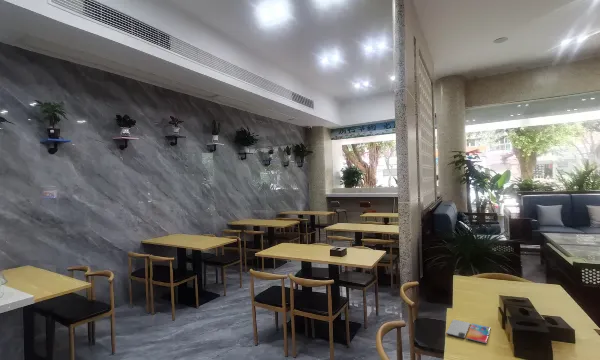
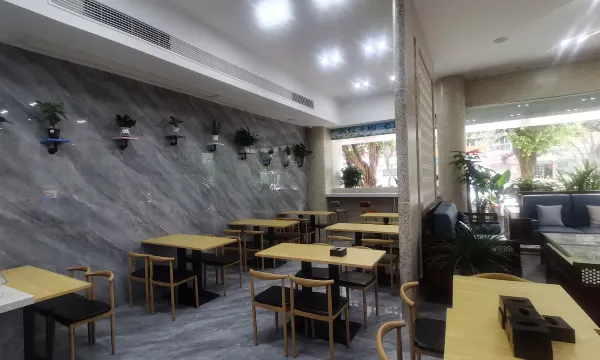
- smartphone [445,318,491,344]
